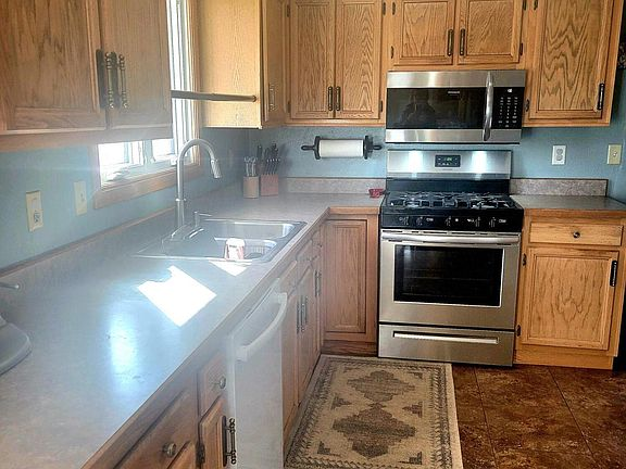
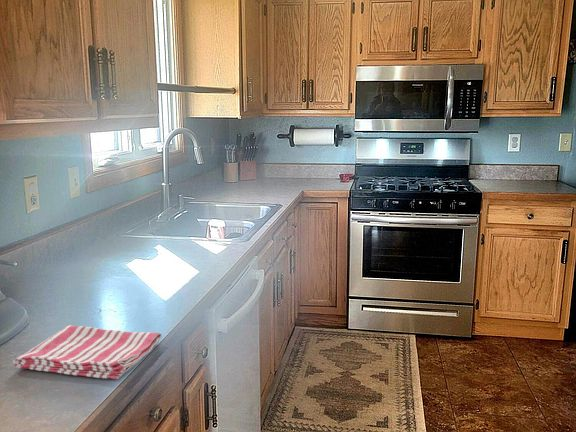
+ dish towel [12,324,162,380]
